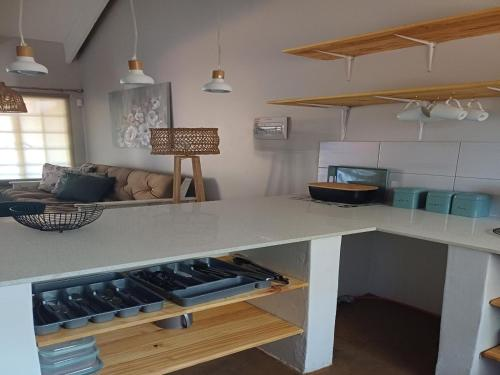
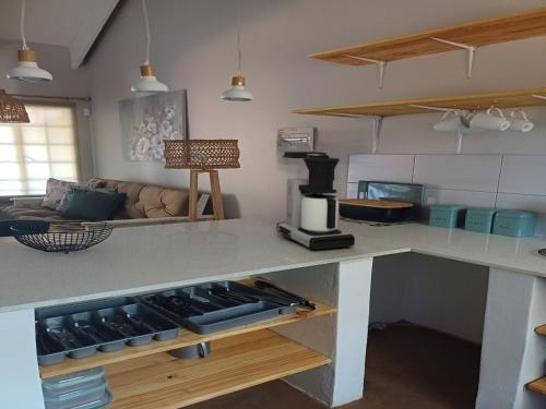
+ coffee maker [275,151,356,252]
